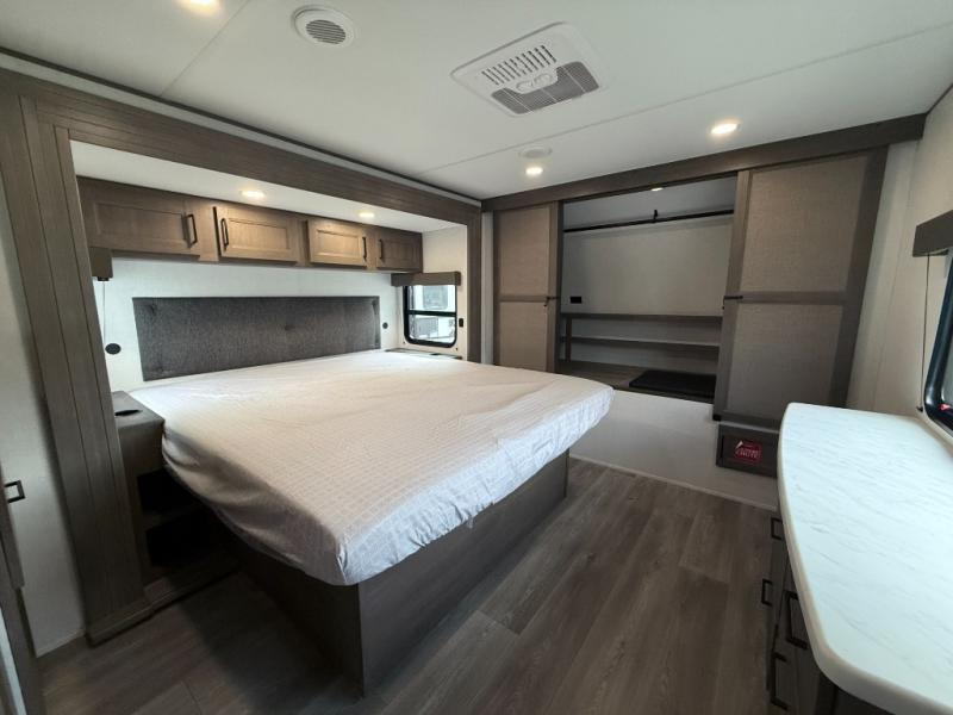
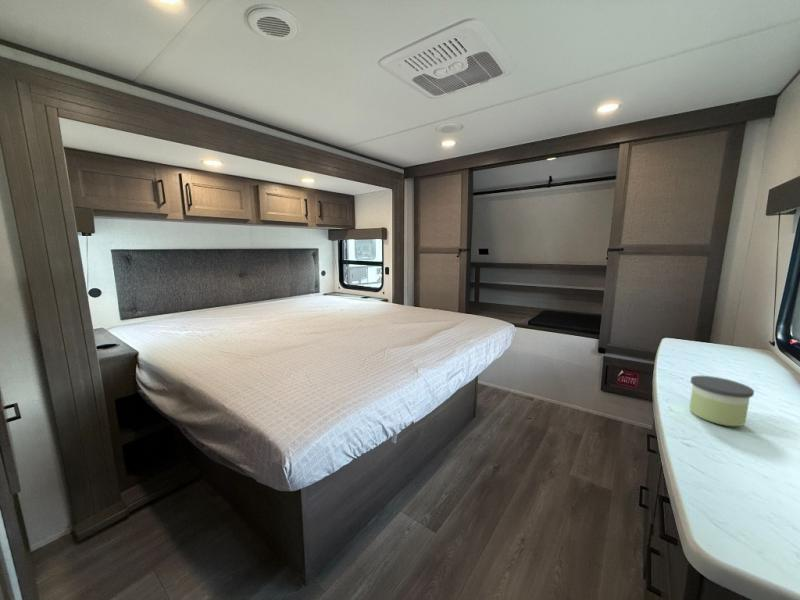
+ candle [689,375,755,427]
